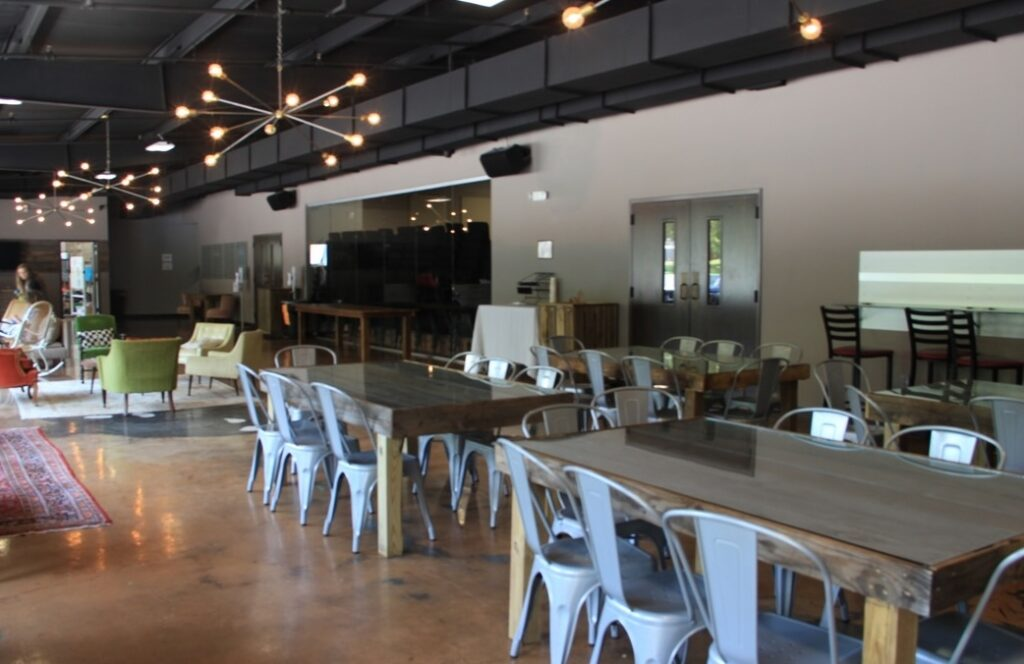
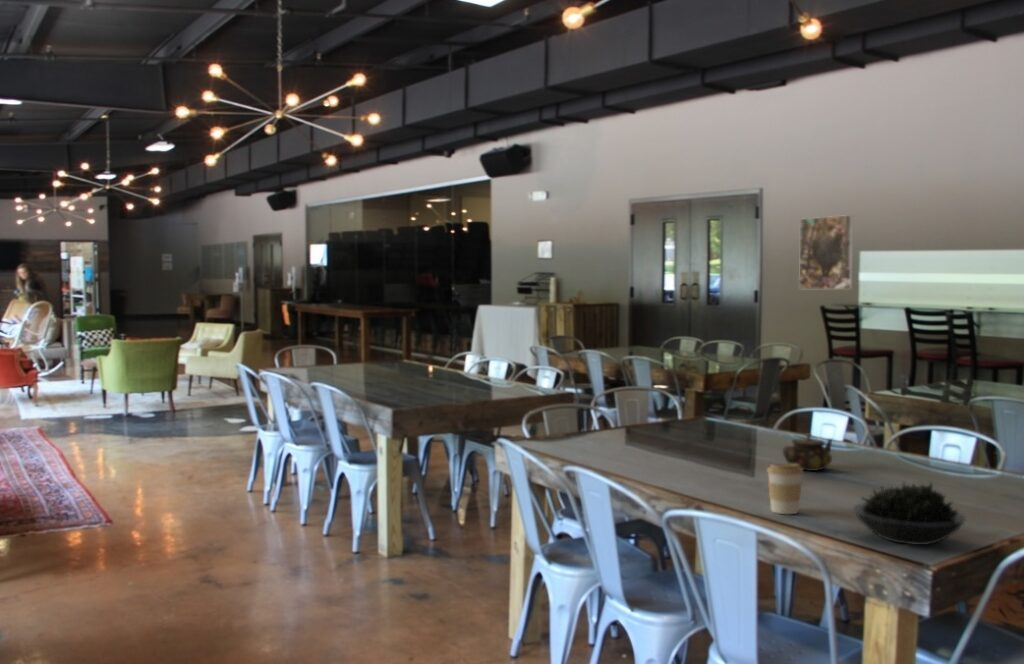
+ teapot [782,433,833,472]
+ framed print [798,214,854,290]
+ coffee cup [766,463,804,515]
+ succulent plant [852,480,967,546]
